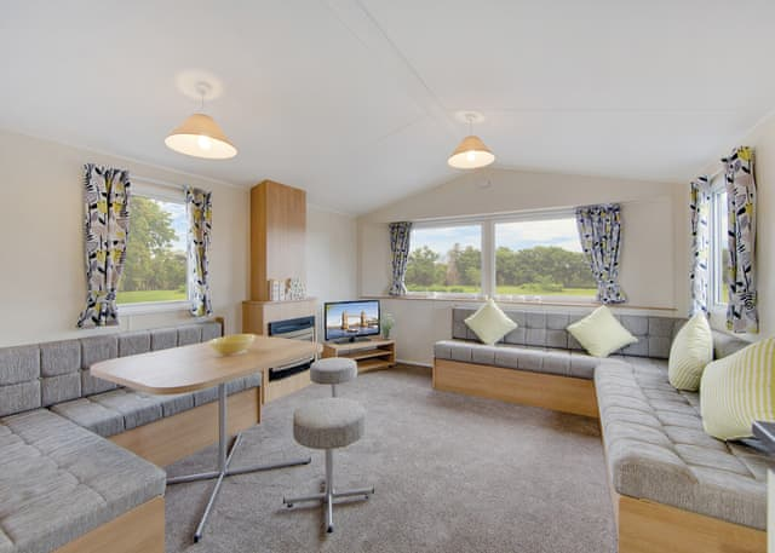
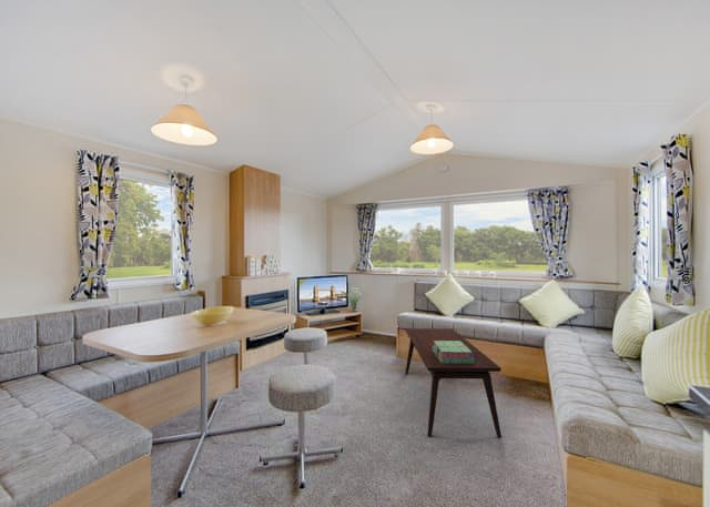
+ coffee table [404,327,503,438]
+ stack of books [432,341,475,364]
